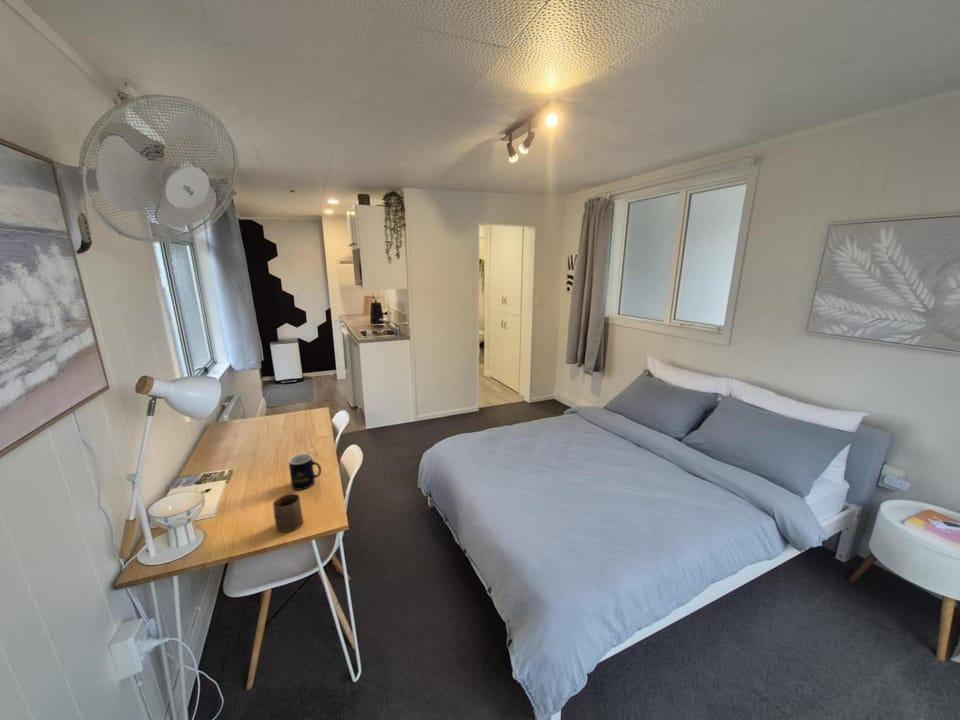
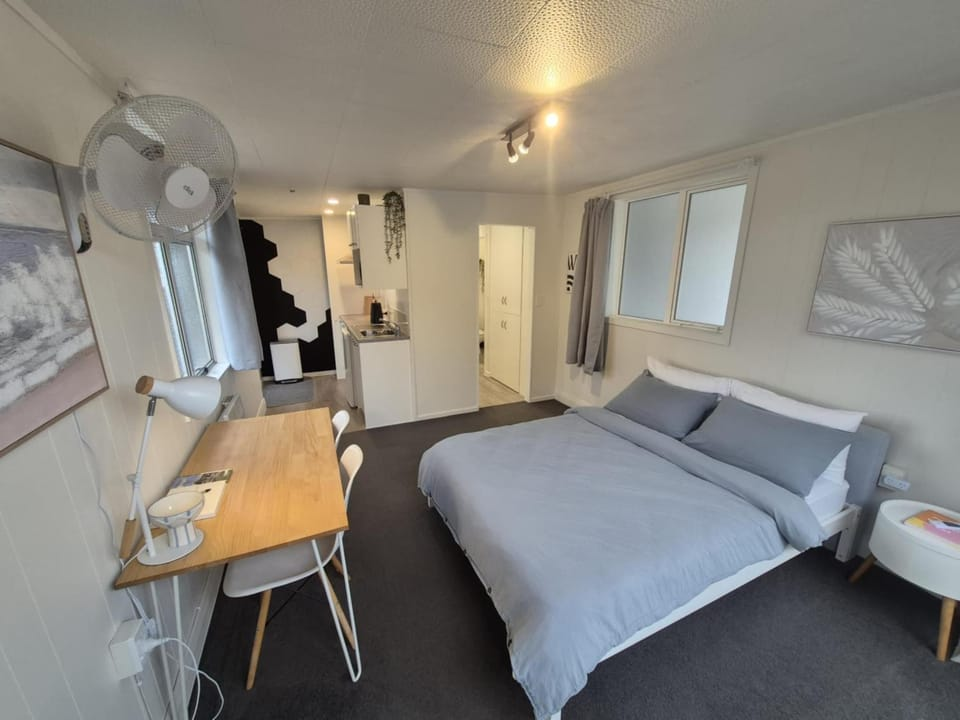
- mug [287,453,322,491]
- cup [272,493,304,533]
